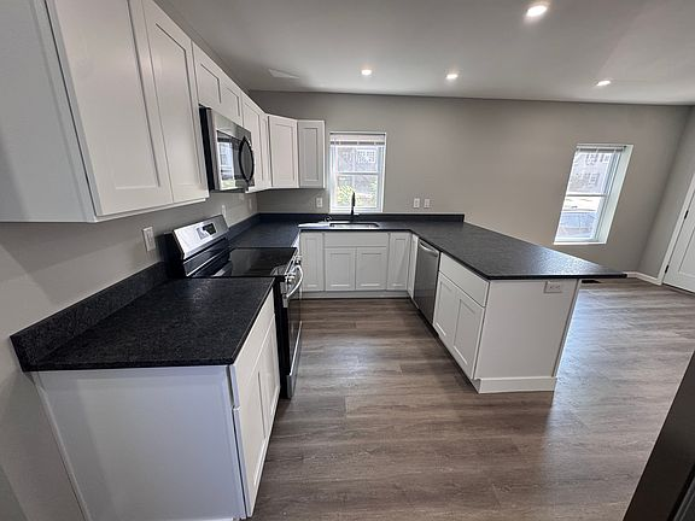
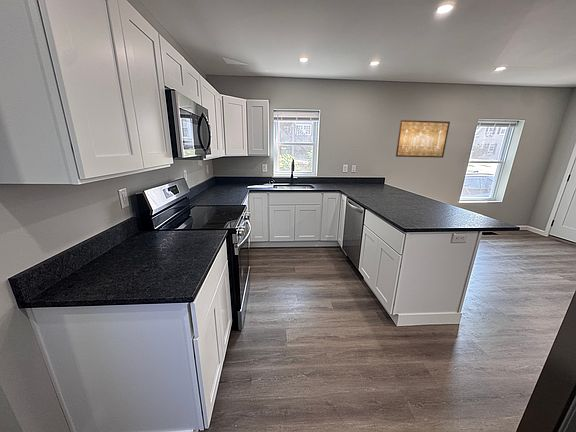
+ wall art [395,119,451,159]
